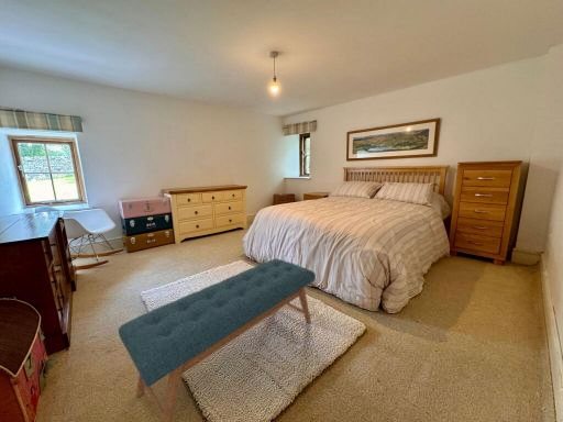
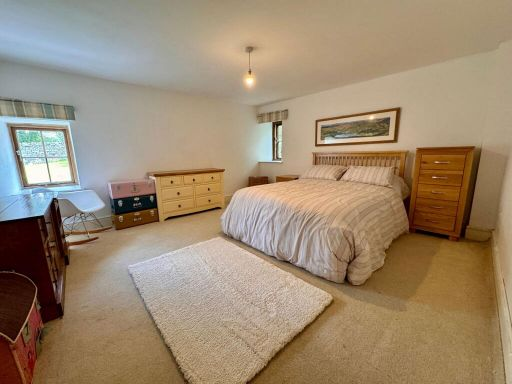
- bench [118,257,317,422]
